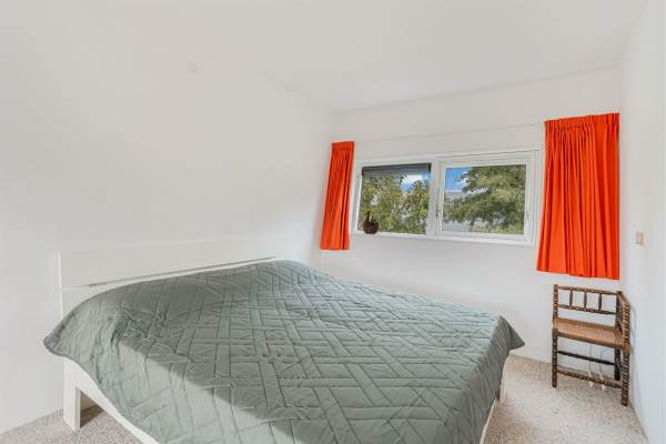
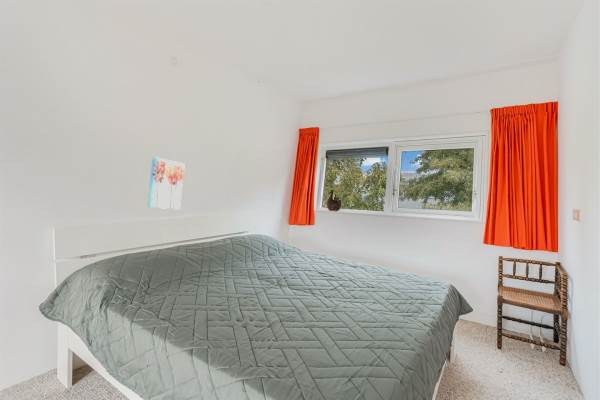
+ wall art [146,156,186,210]
